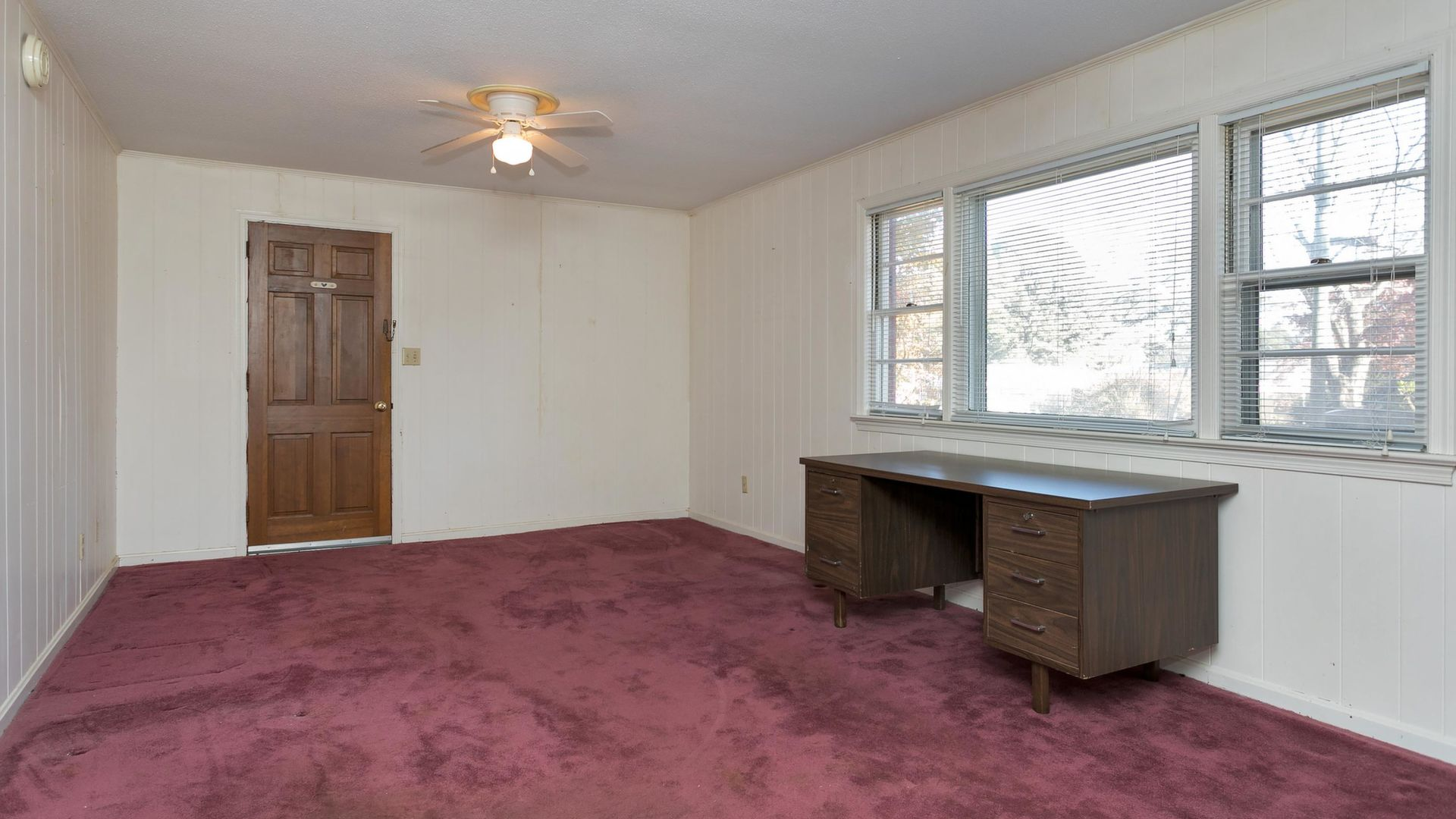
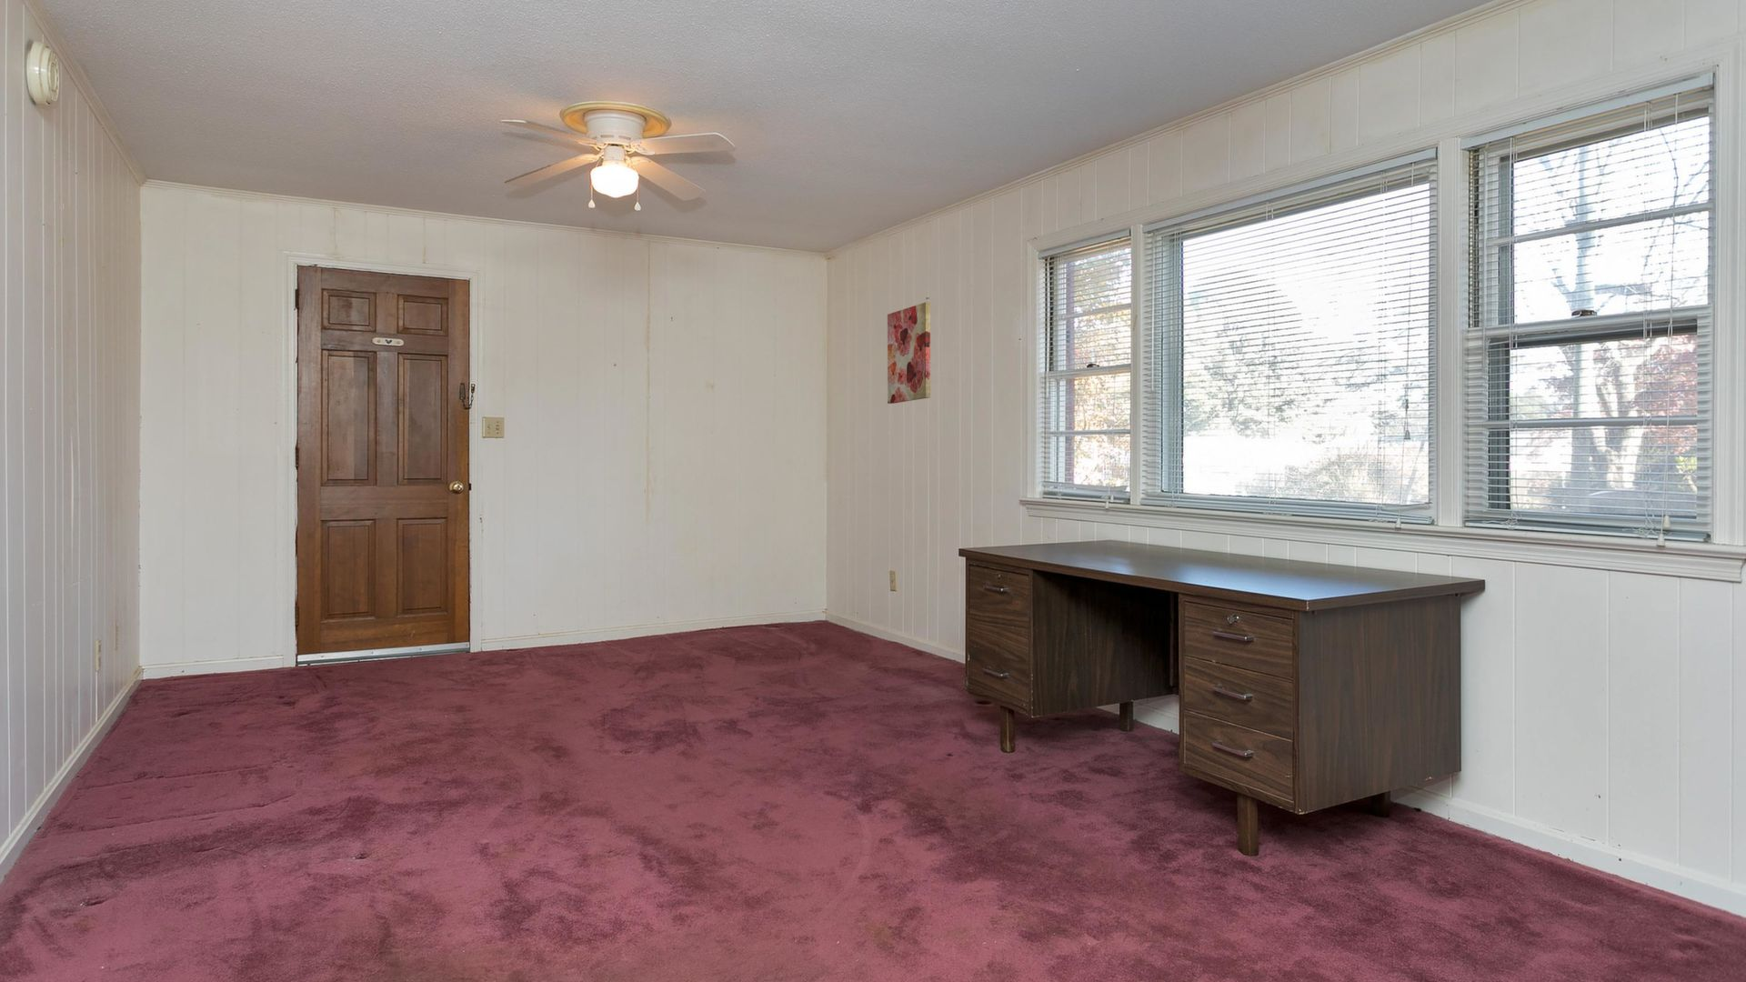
+ wall art [886,301,932,404]
